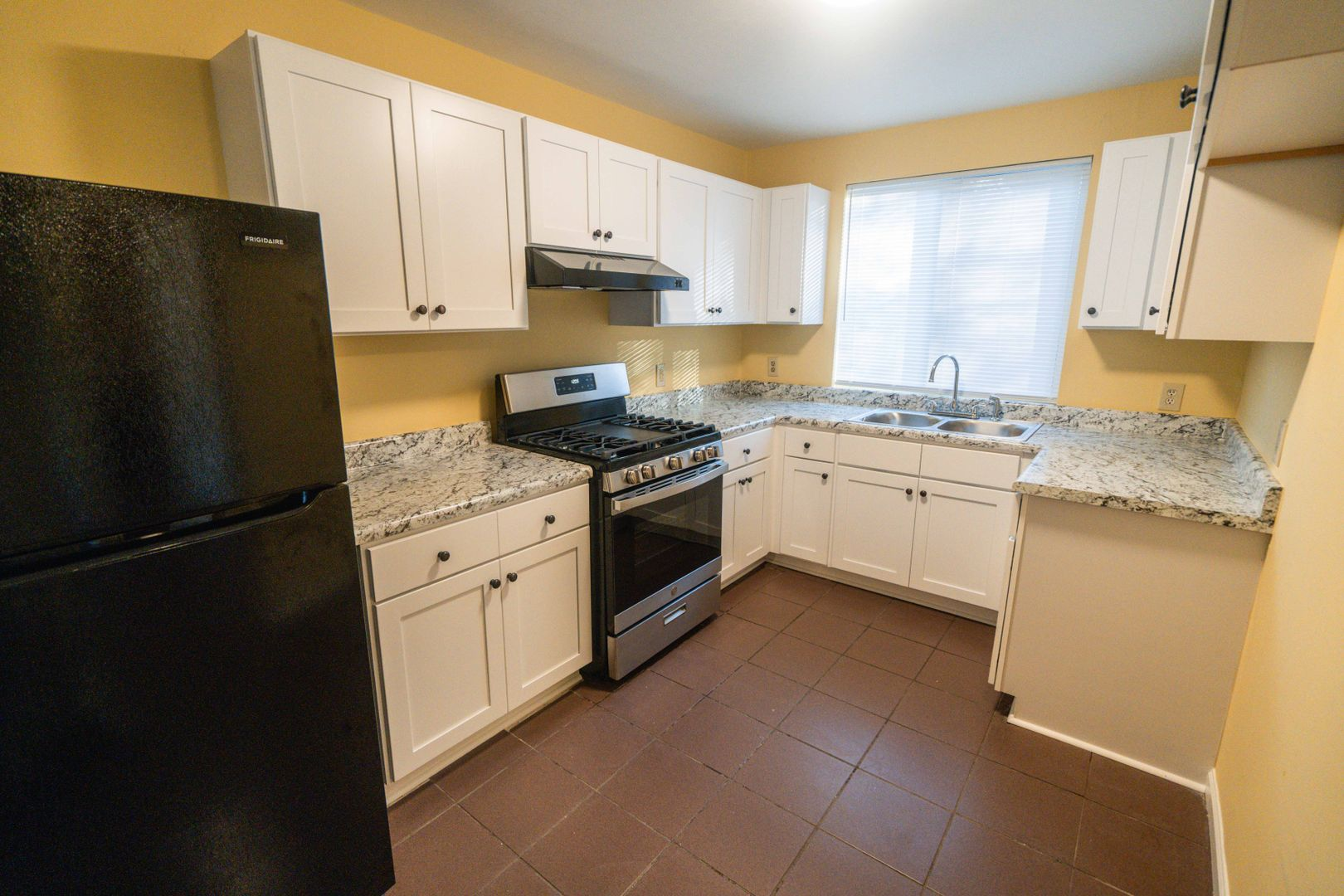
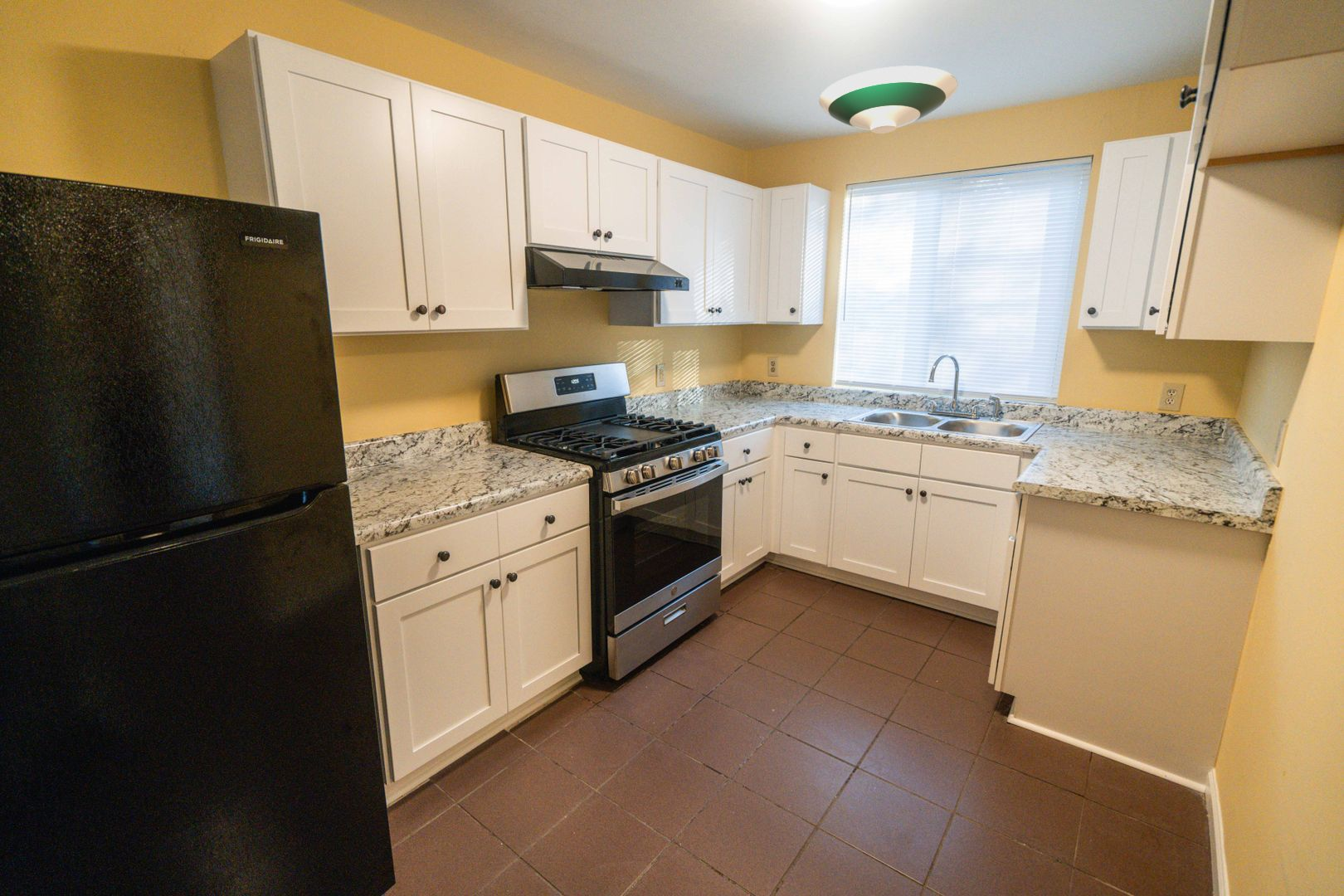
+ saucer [818,65,959,134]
